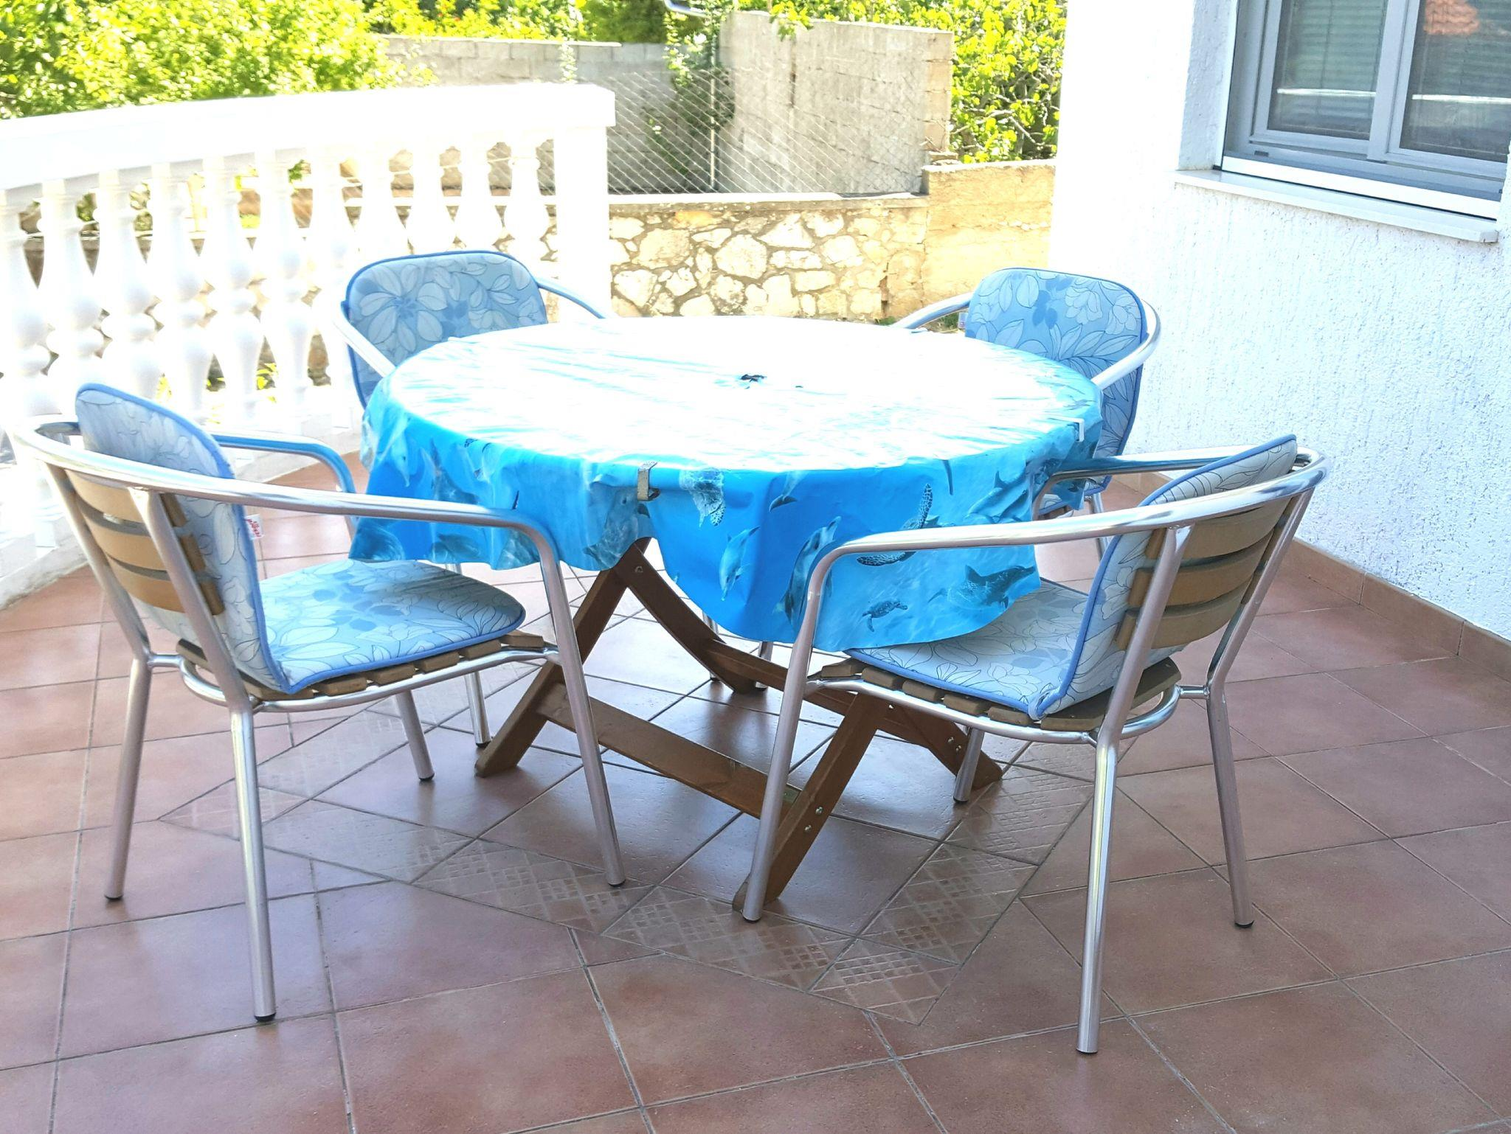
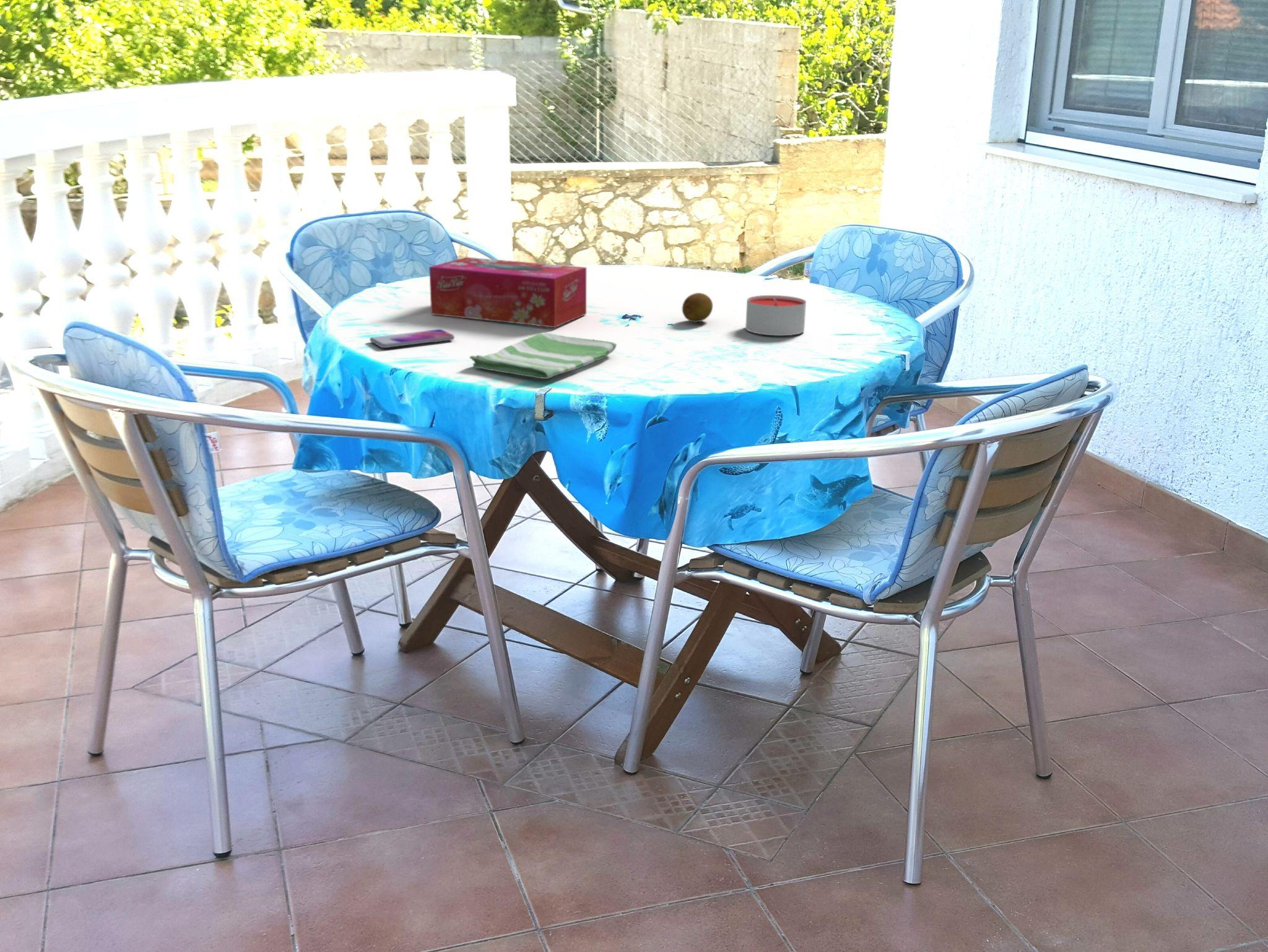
+ smartphone [369,329,455,348]
+ tissue box [428,256,587,328]
+ candle [745,295,807,336]
+ dish towel [469,332,617,379]
+ fruit [682,292,713,323]
